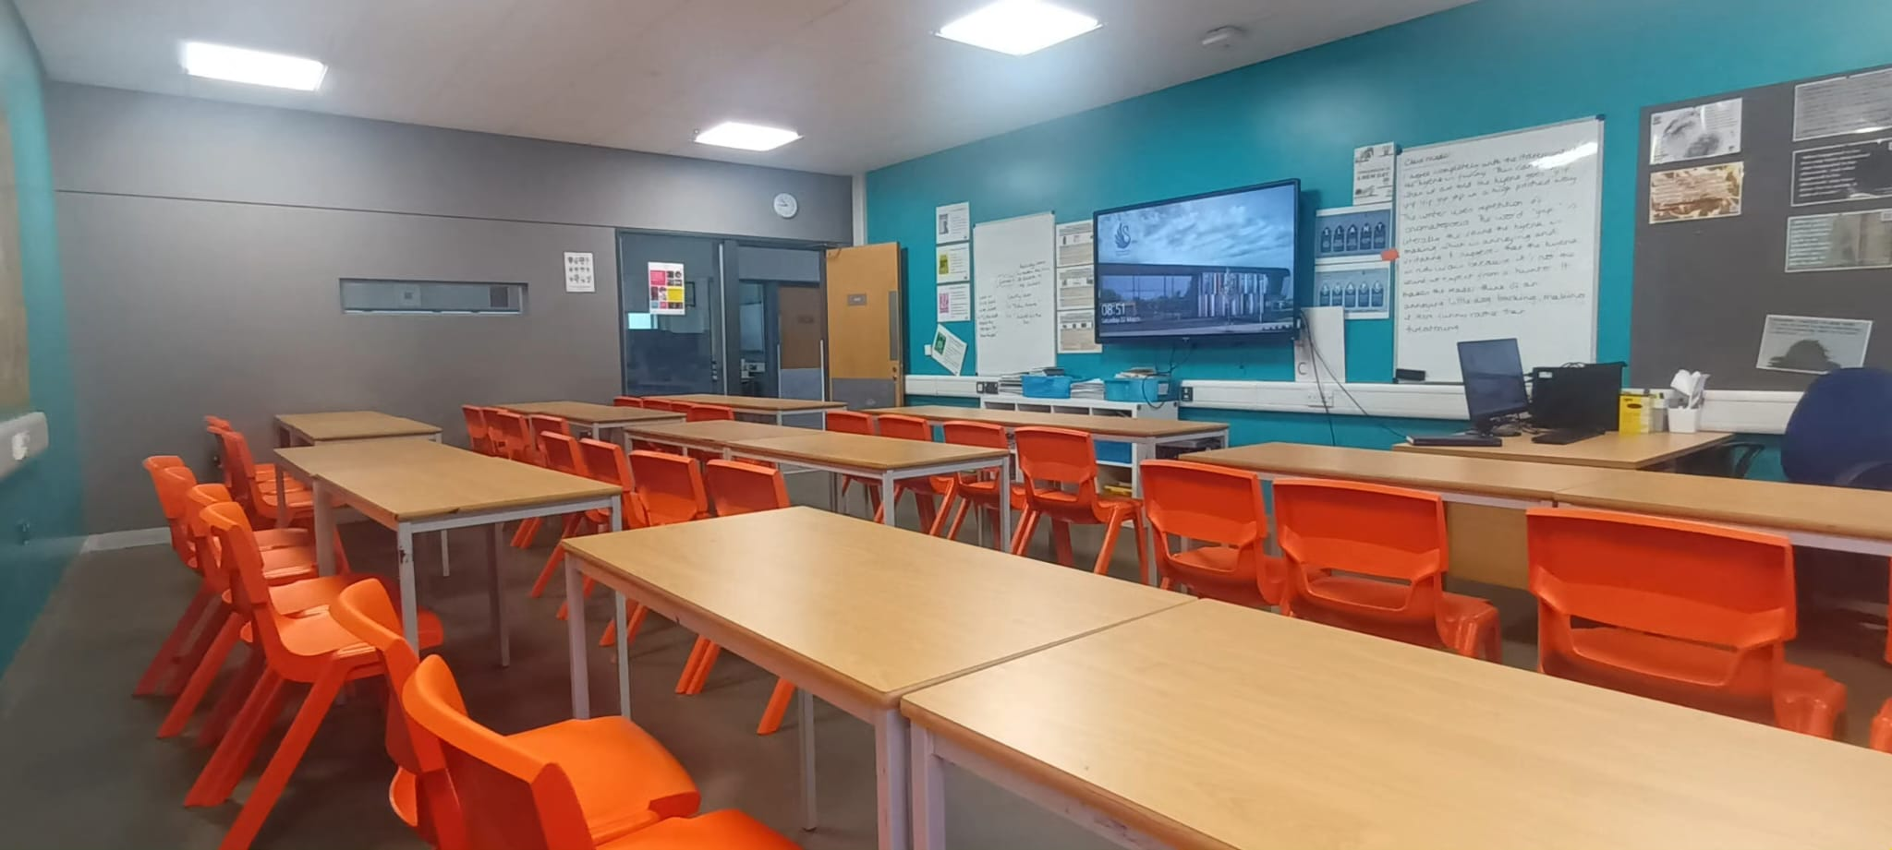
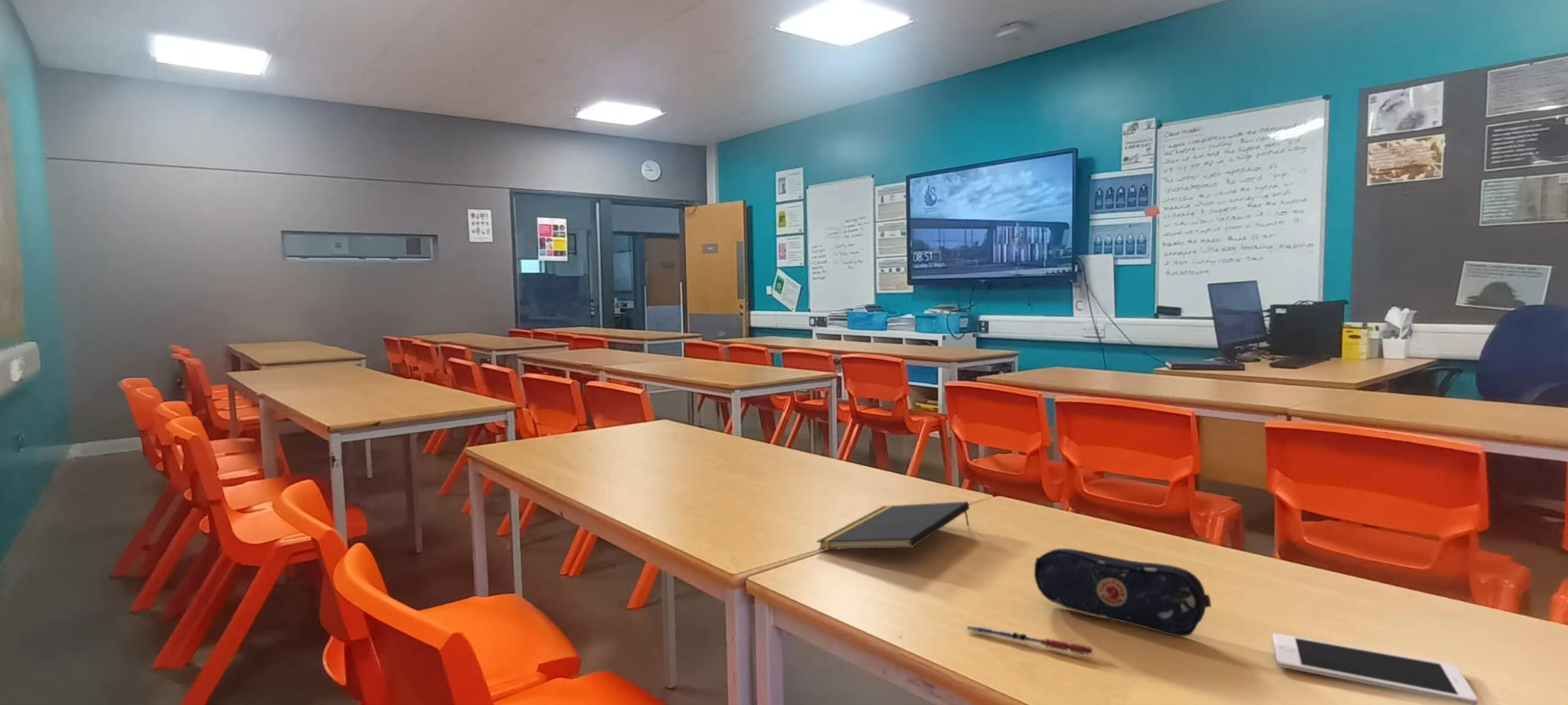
+ notepad [816,501,970,550]
+ pen [966,625,1093,655]
+ cell phone [1272,633,1478,705]
+ pencil case [1034,547,1212,638]
